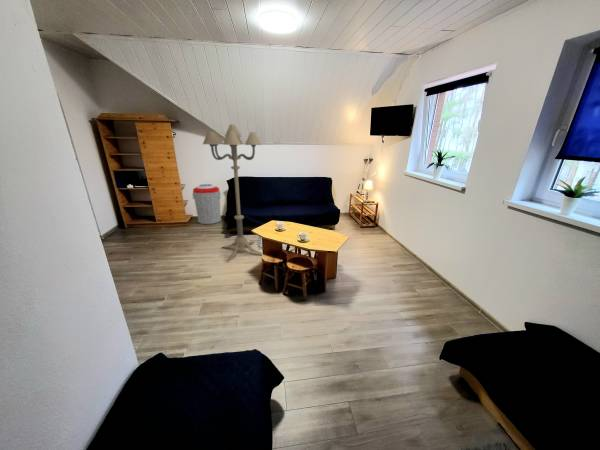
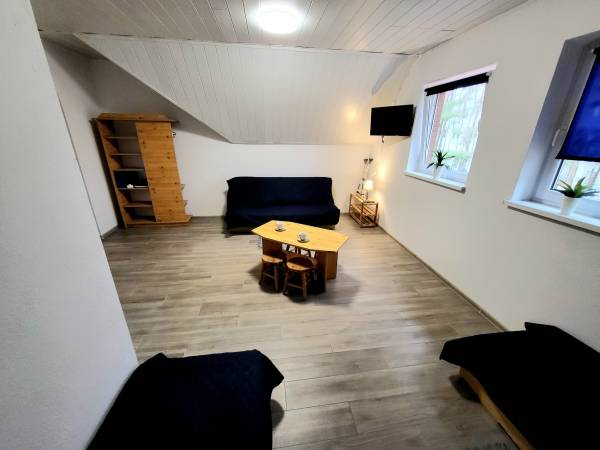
- floor lamp [202,123,263,263]
- trash can [191,183,222,225]
